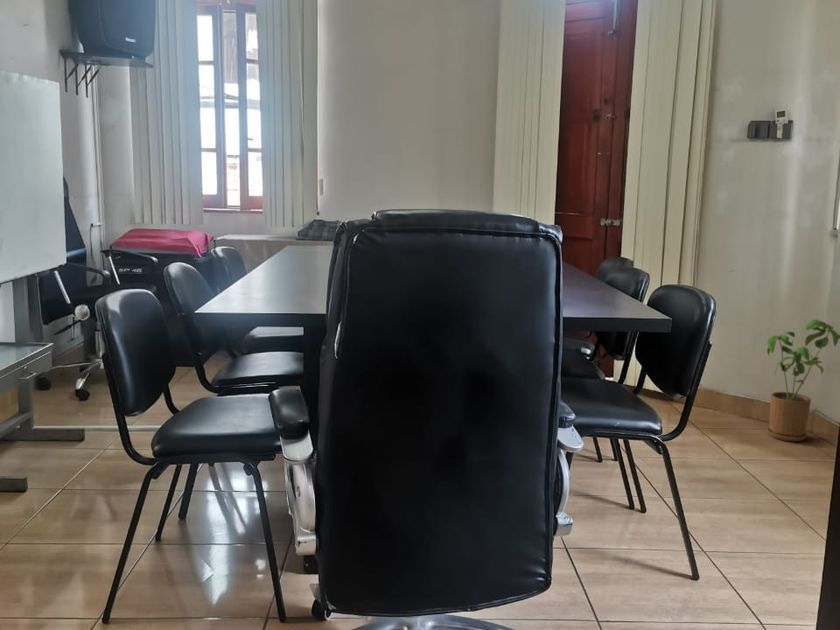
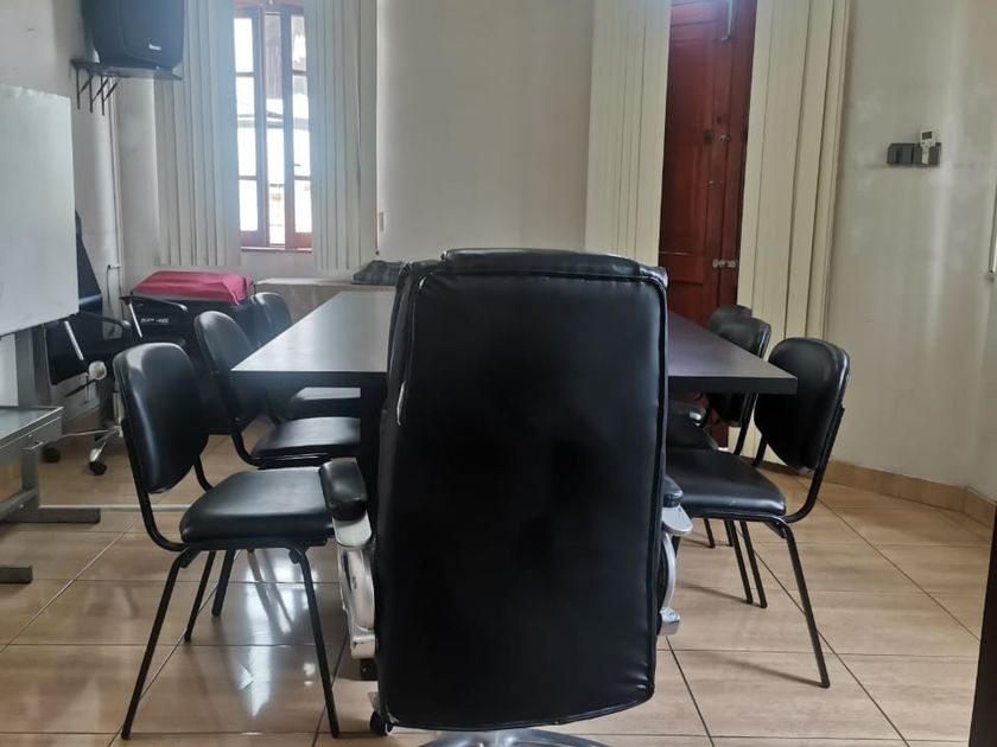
- house plant [765,319,840,442]
